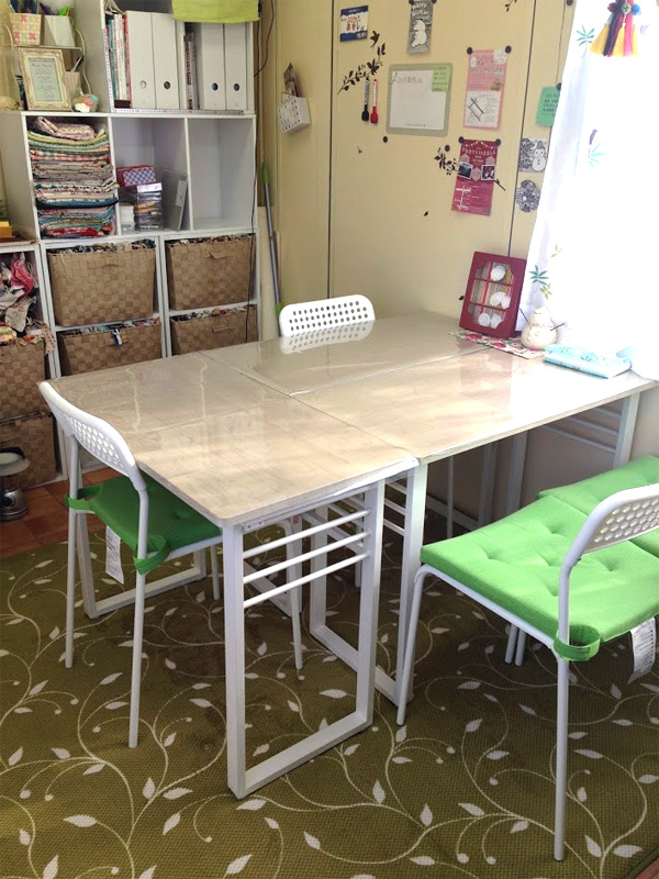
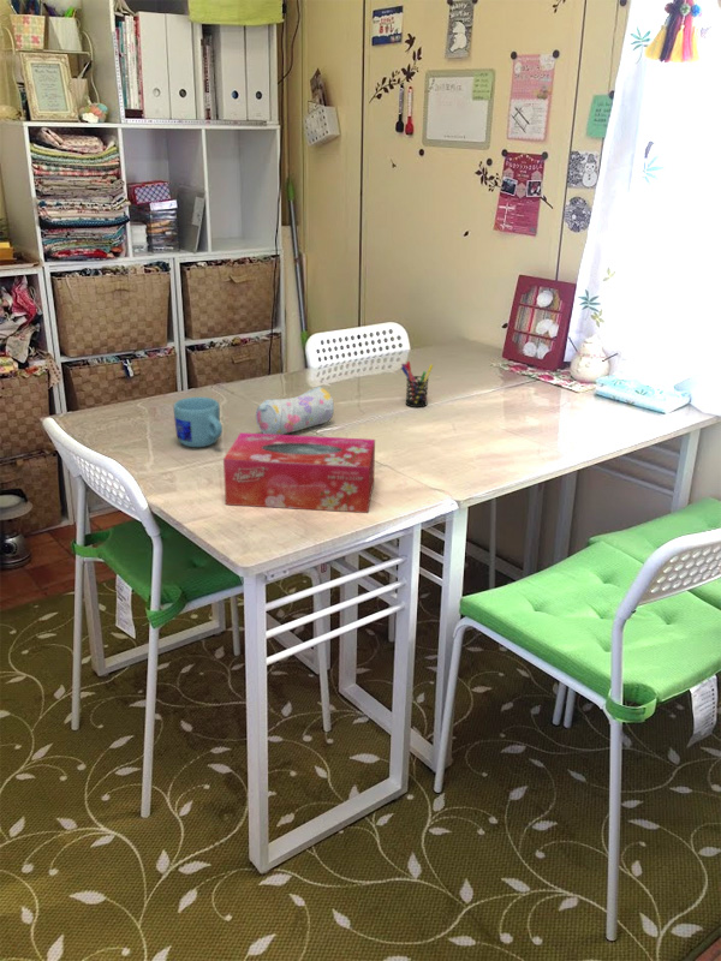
+ tissue box [222,431,376,514]
+ pen holder [400,360,434,408]
+ mug [172,396,224,448]
+ pencil case [255,386,335,435]
